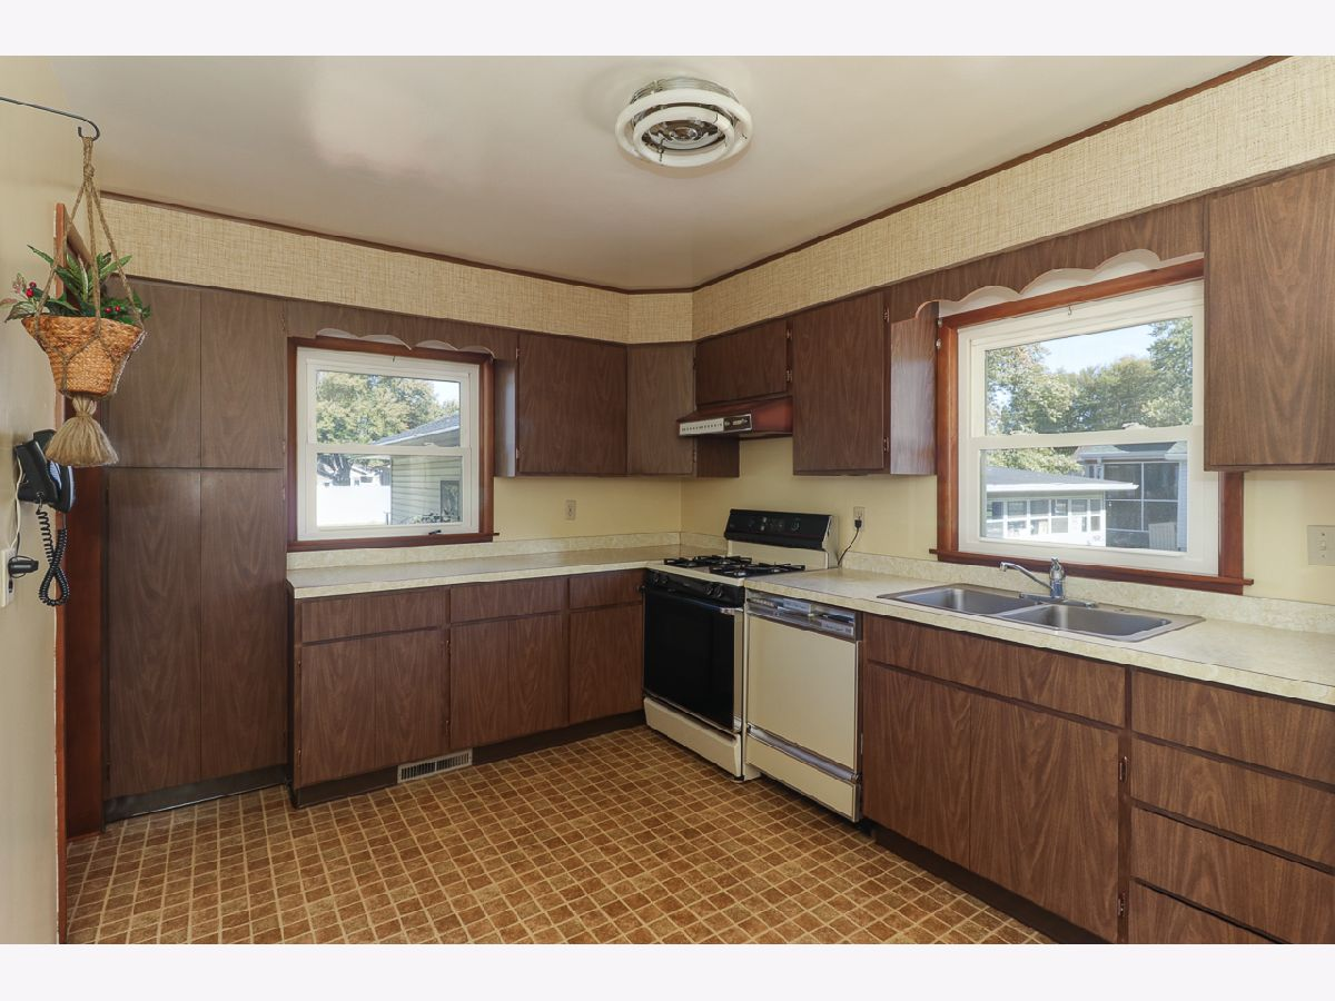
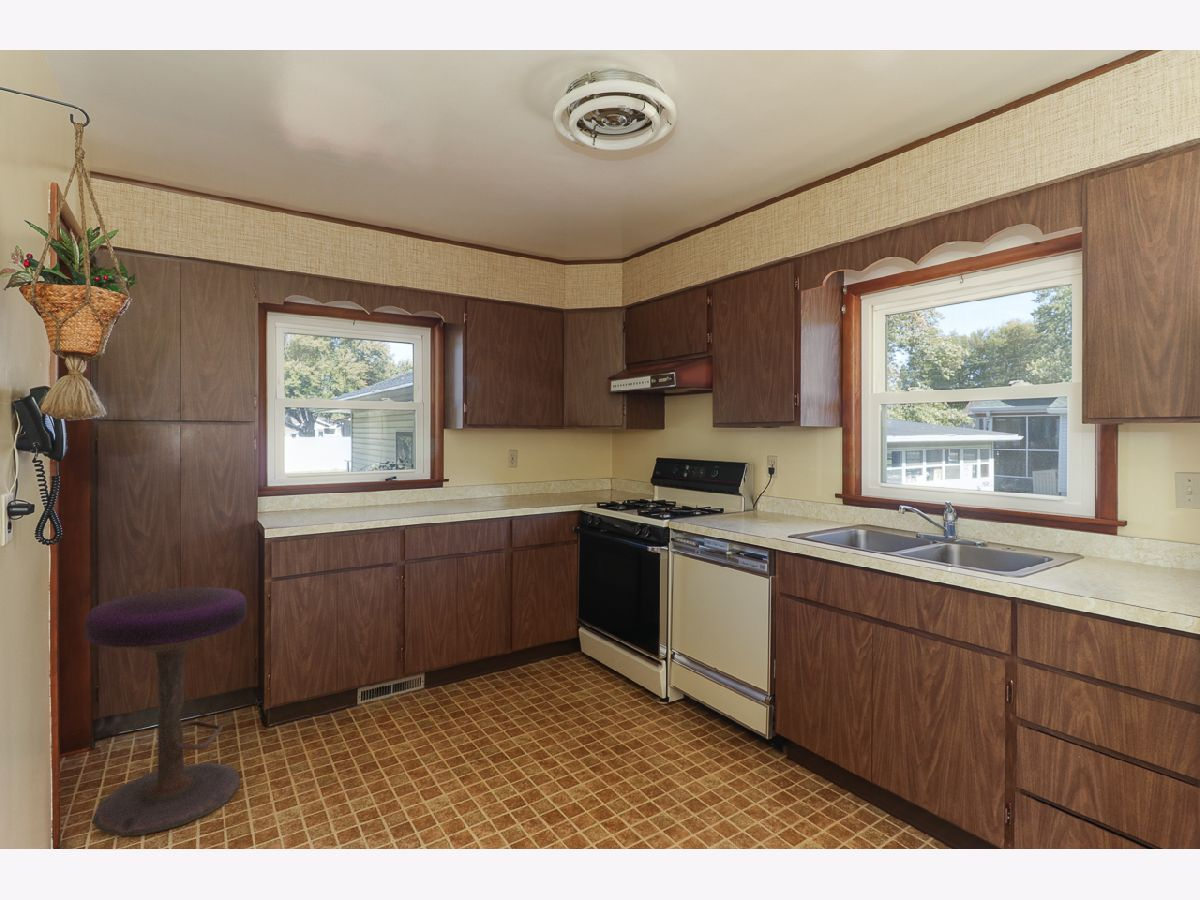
+ stool [84,587,248,837]
